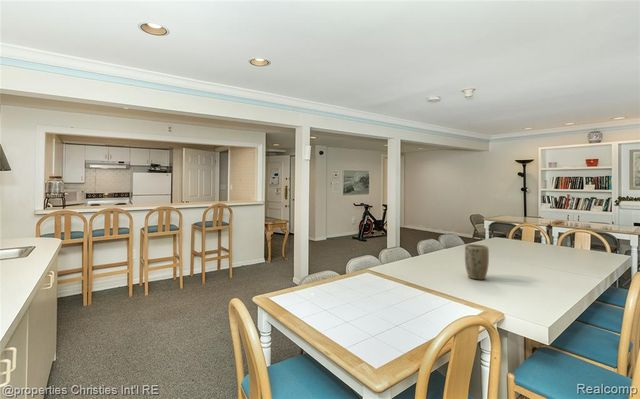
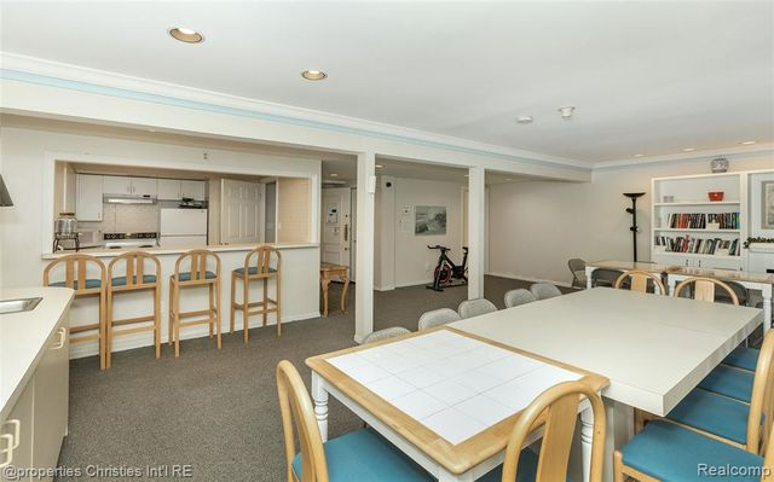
- plant pot [464,243,490,281]
